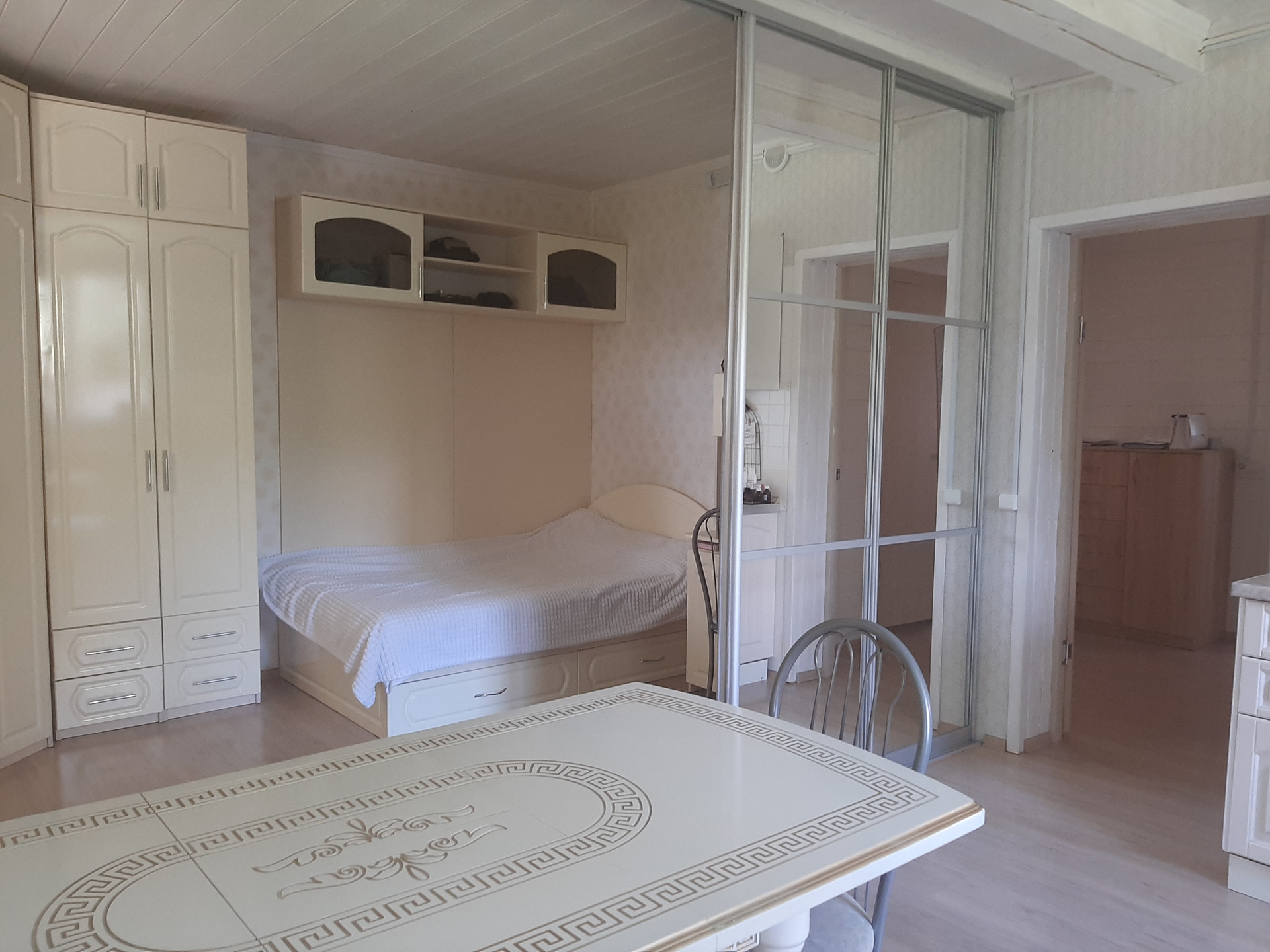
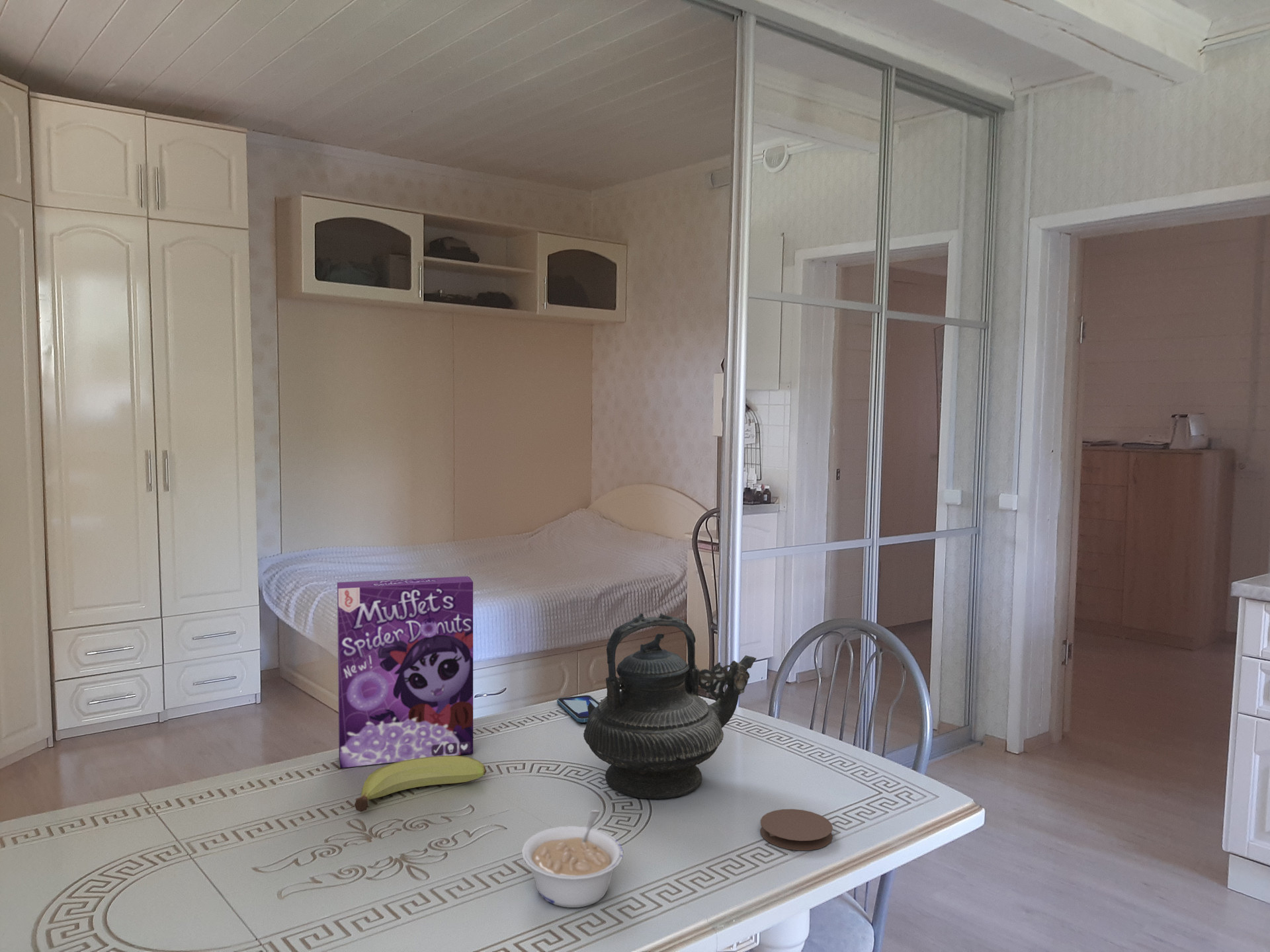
+ smartphone [556,695,599,723]
+ coaster [759,809,833,851]
+ legume [521,810,624,908]
+ teapot [583,613,757,799]
+ fruit [354,755,487,813]
+ cereal box [337,576,474,769]
